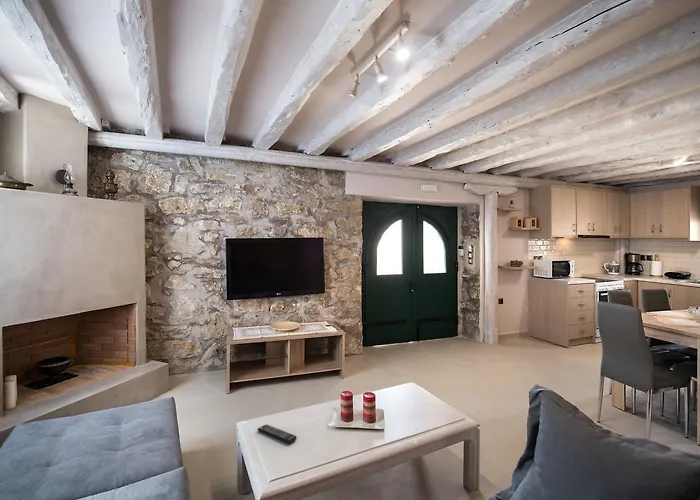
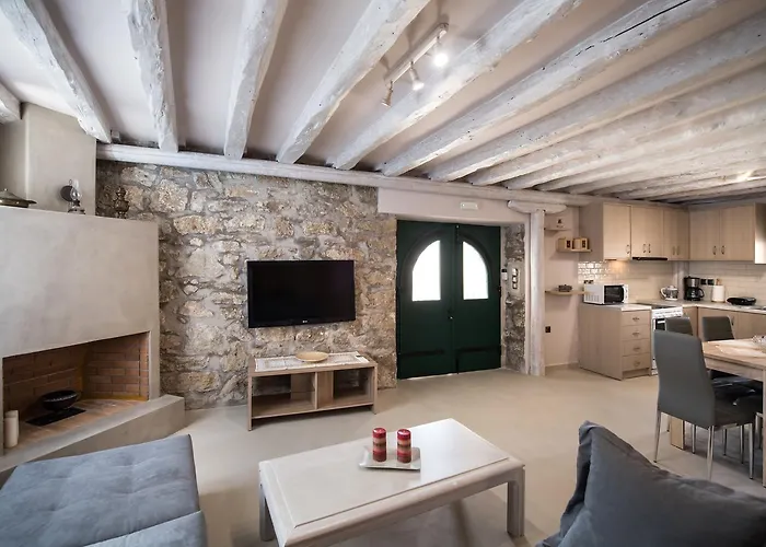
- remote control [257,424,298,445]
